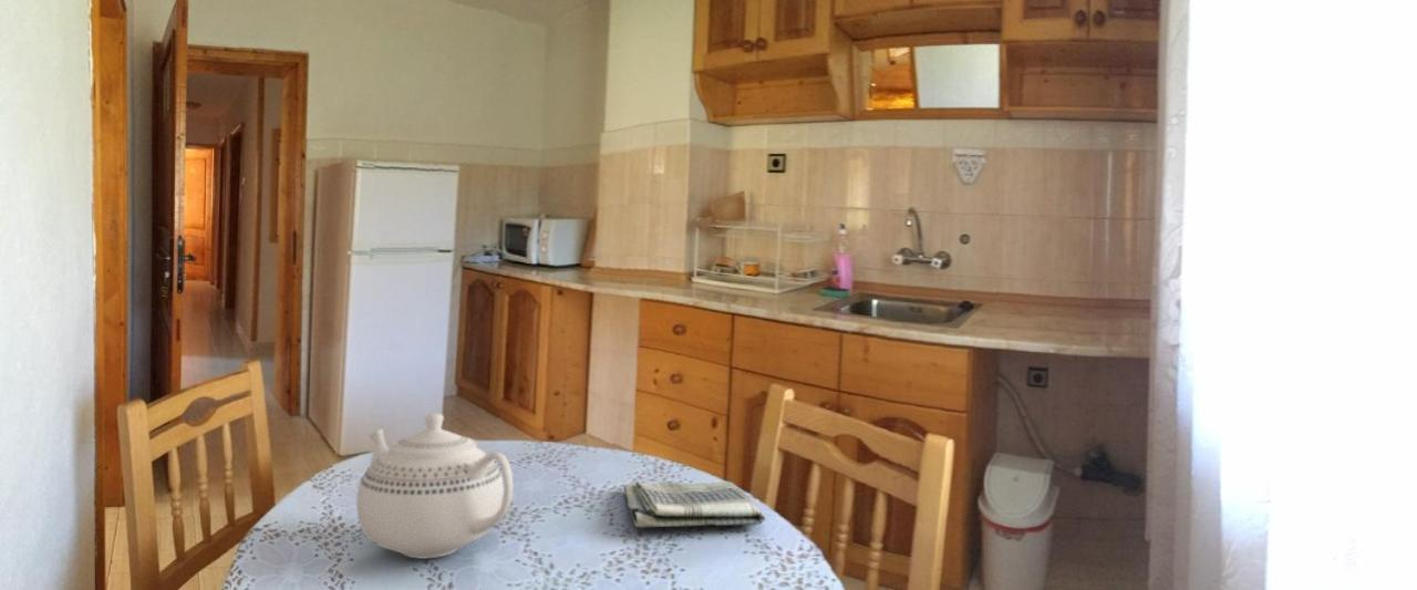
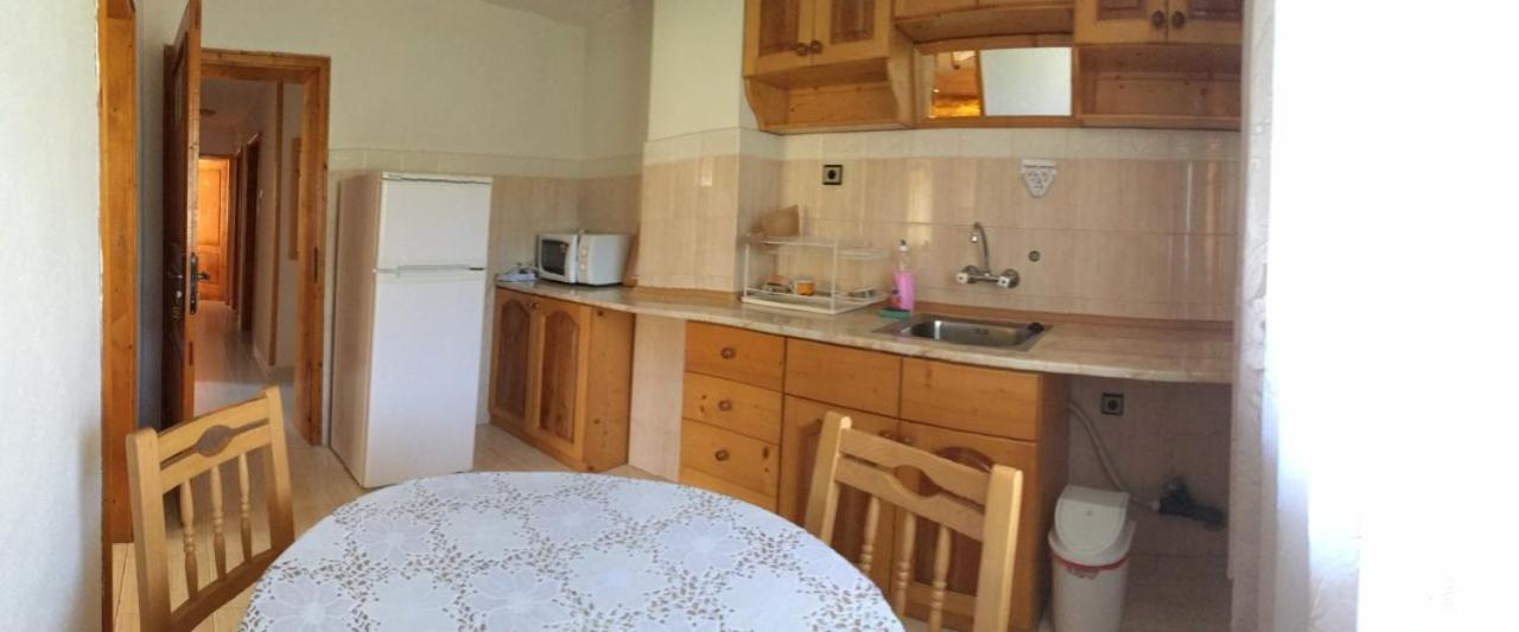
- dish towel [622,480,766,528]
- teapot [355,412,515,559]
